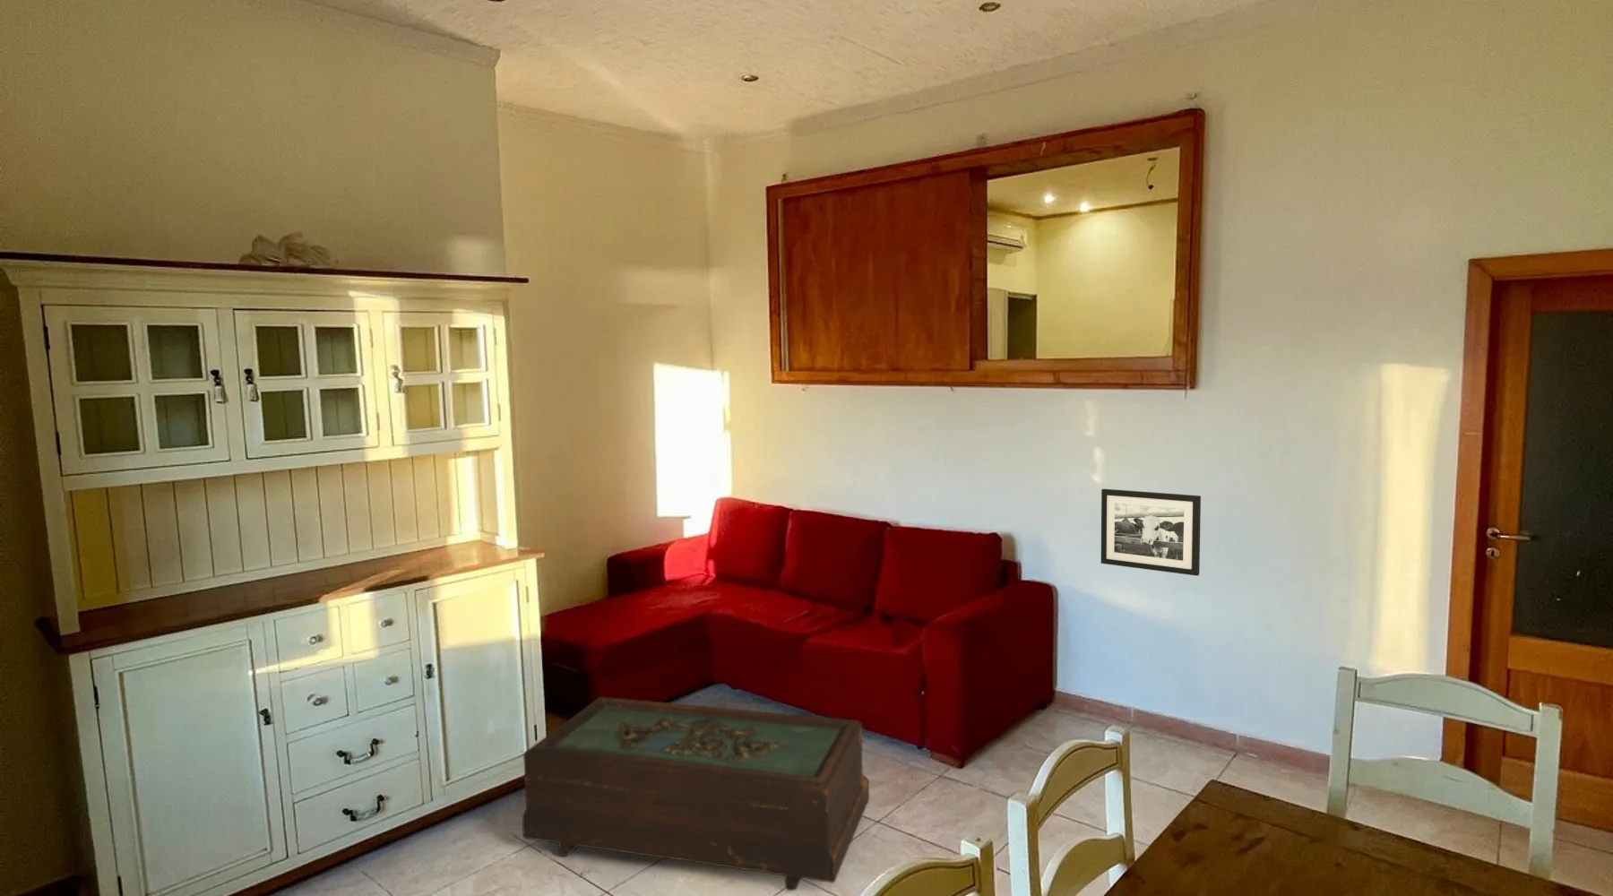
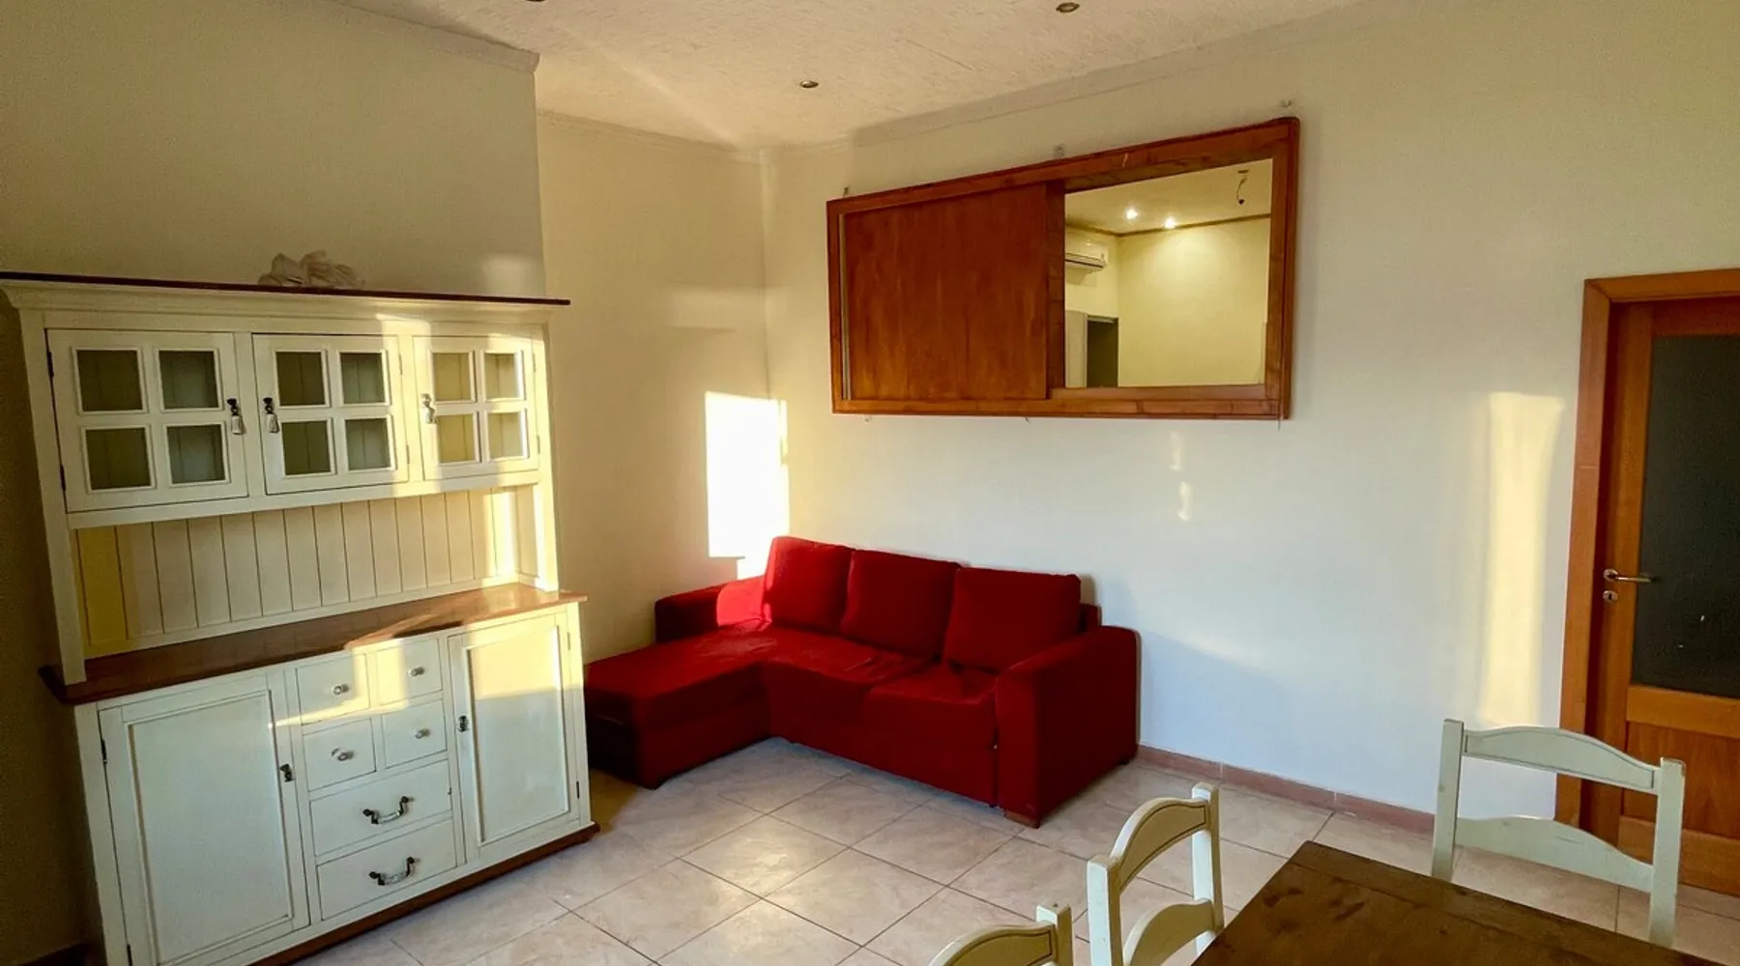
- picture frame [1100,489,1201,577]
- coffee table [522,696,870,892]
